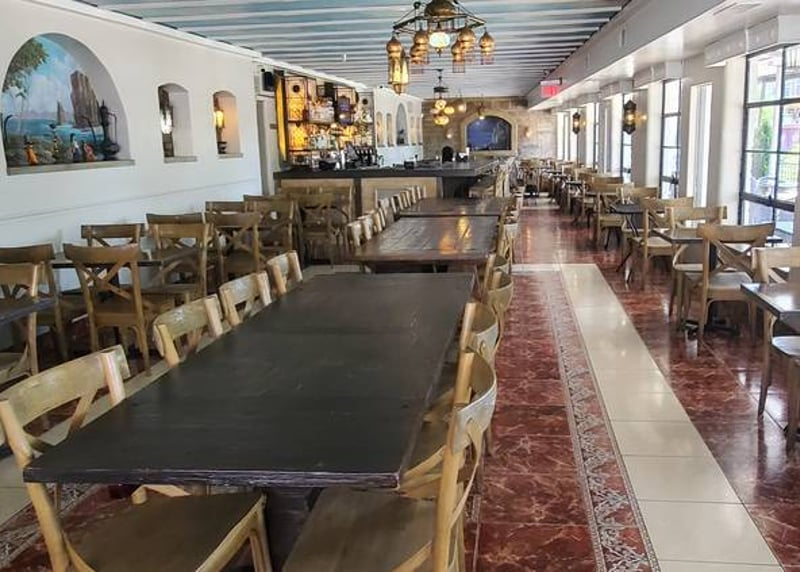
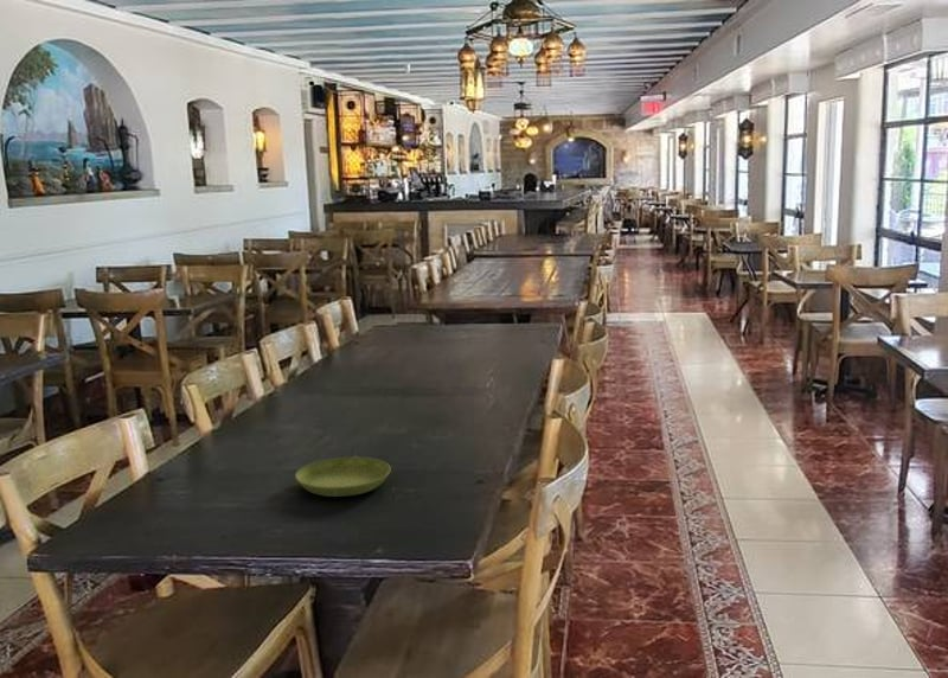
+ saucer [294,456,392,498]
